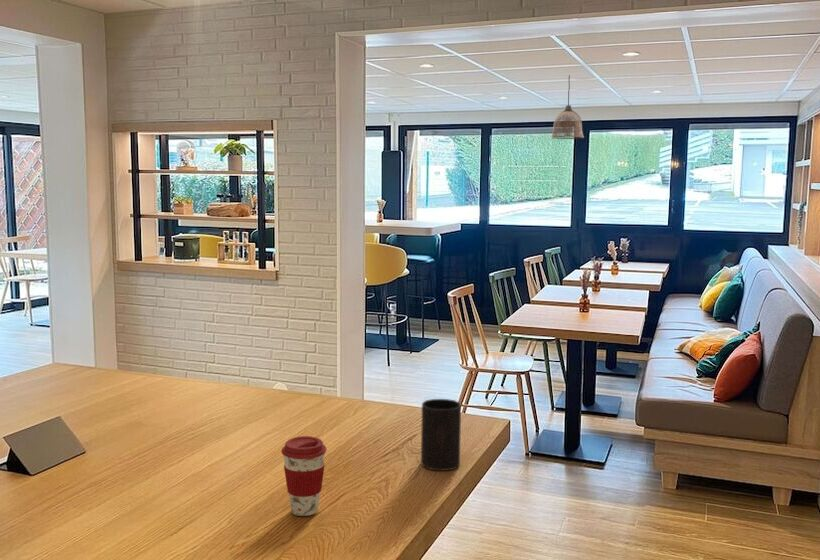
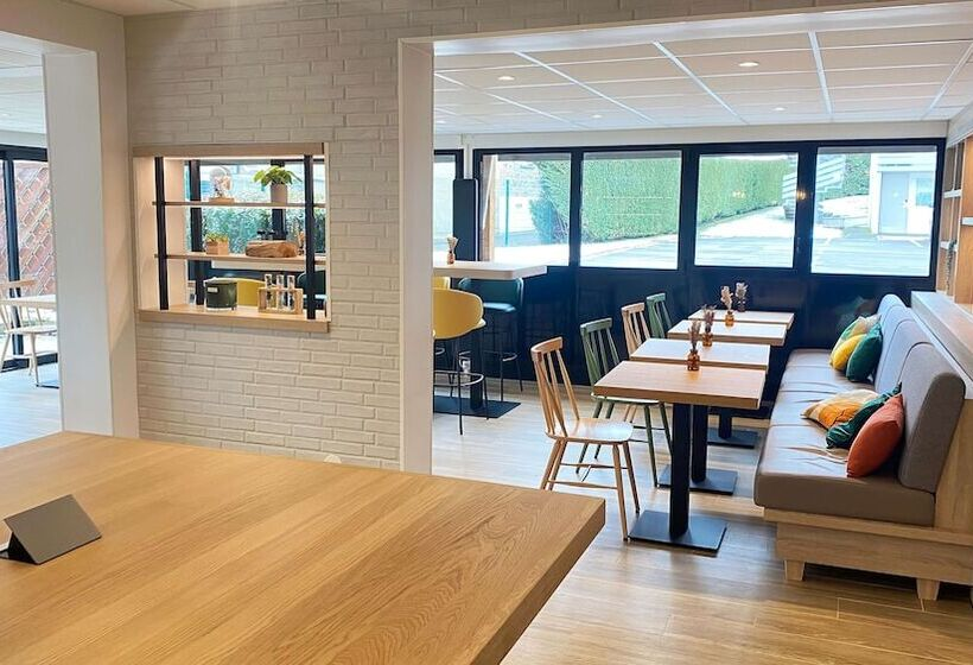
- coffee cup [280,435,328,517]
- pendant lamp [550,74,585,140]
- cup [420,398,462,472]
